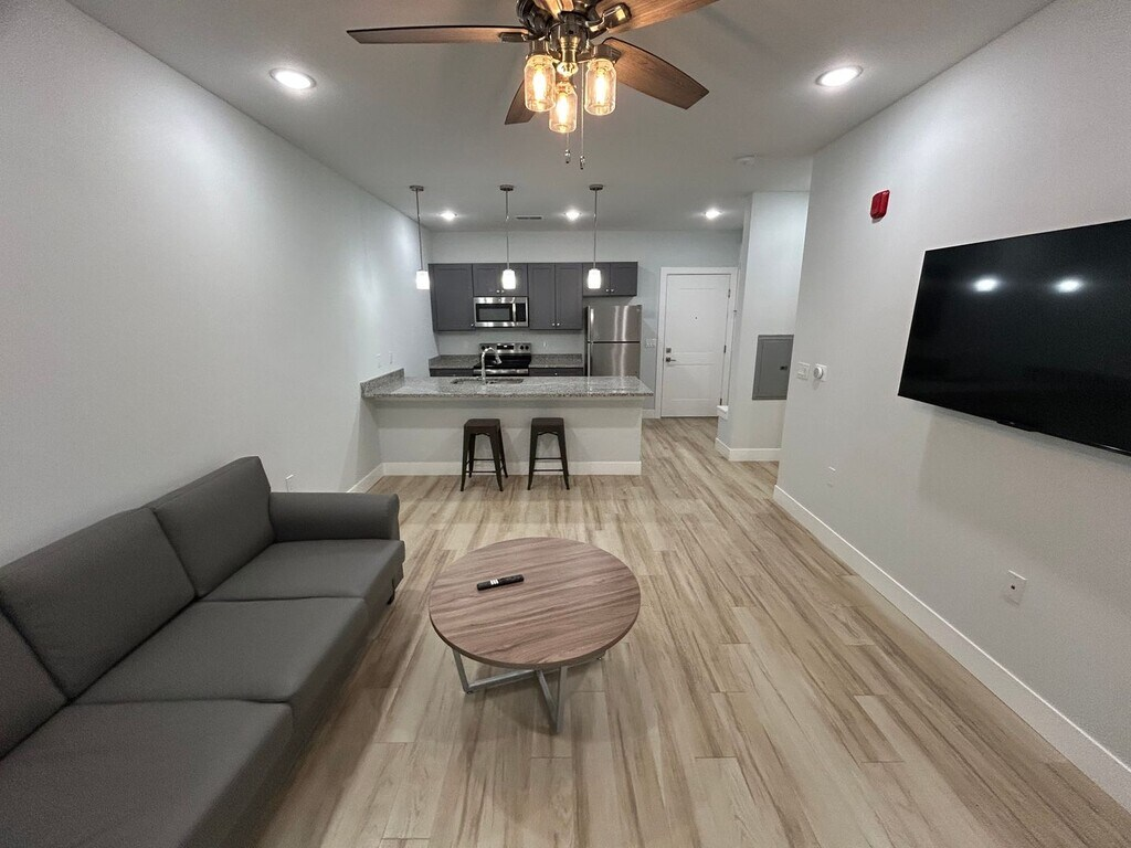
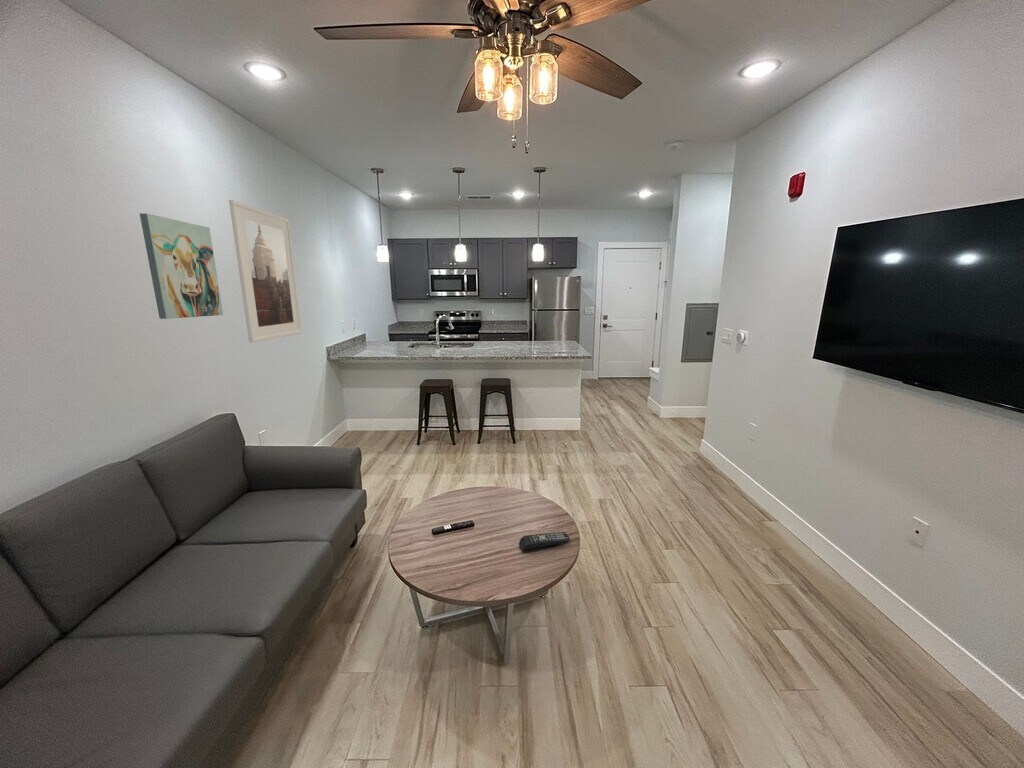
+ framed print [228,199,303,343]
+ remote control [518,531,571,552]
+ wall art [139,213,224,320]
